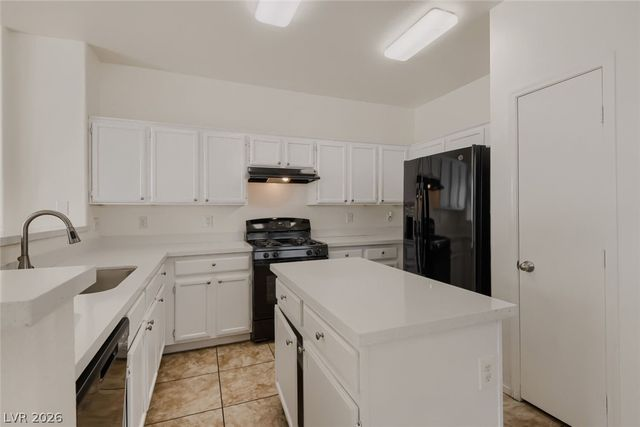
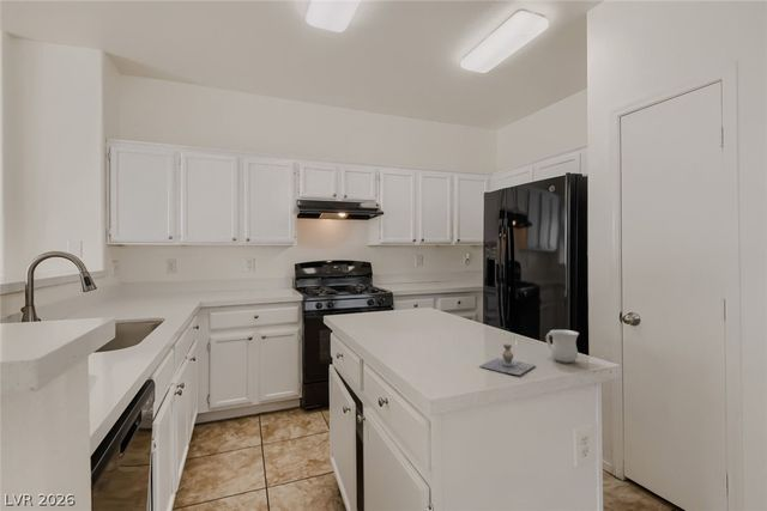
+ pottery [479,342,537,376]
+ mug [545,329,580,364]
